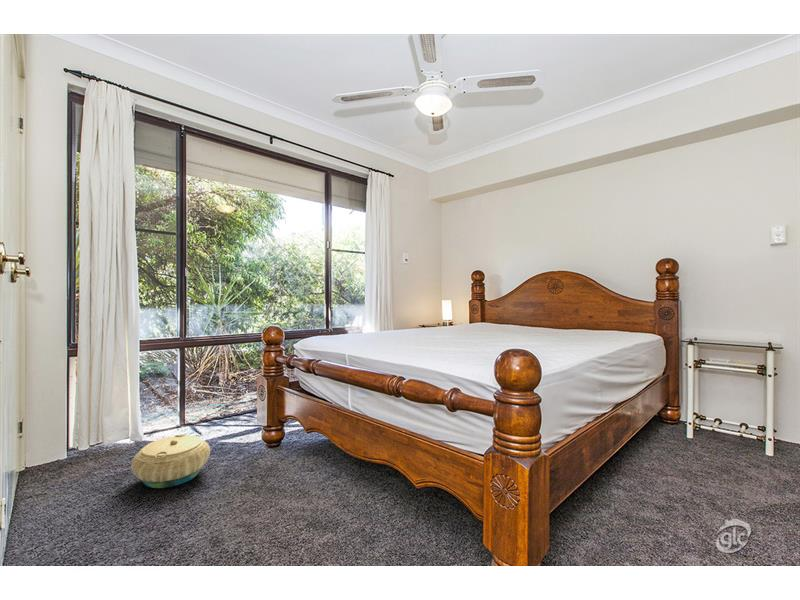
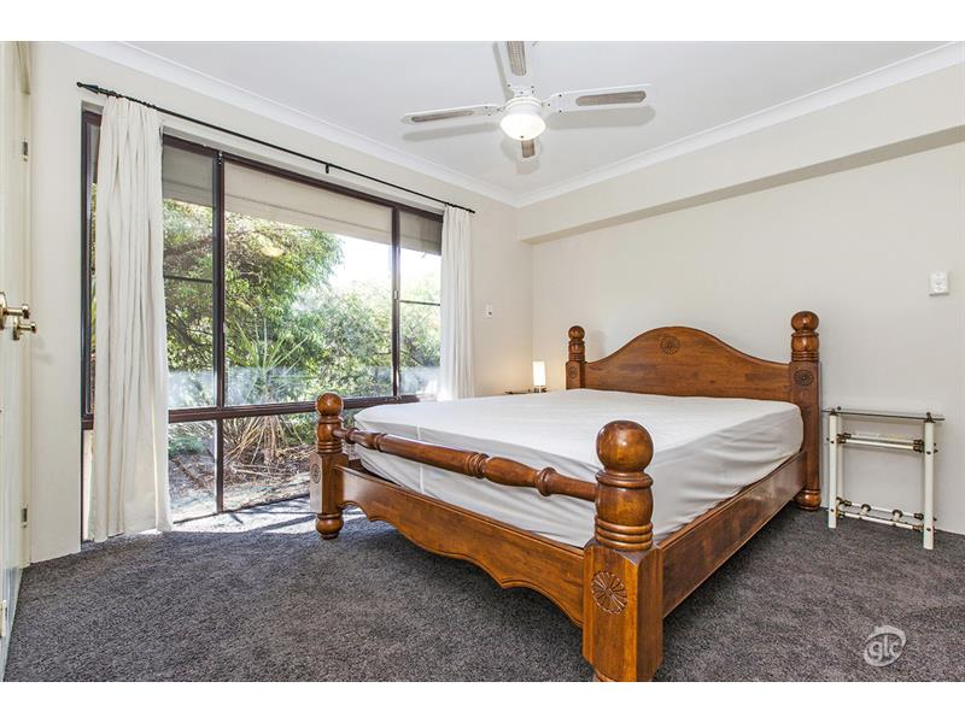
- basket [130,434,211,489]
